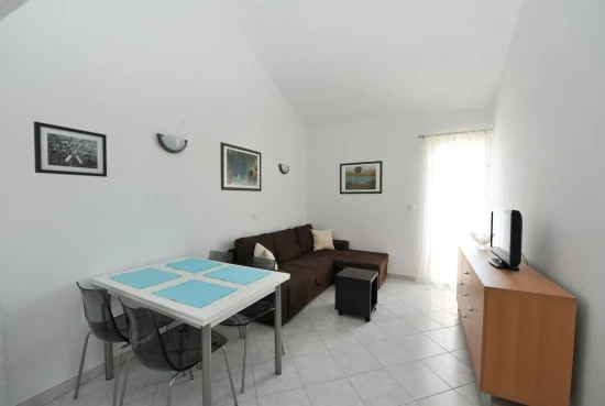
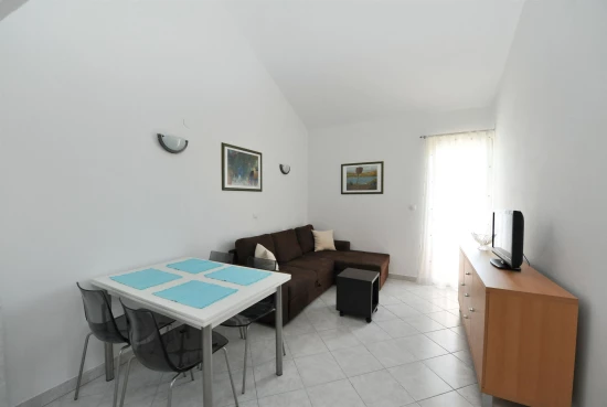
- wall art [33,120,108,178]
